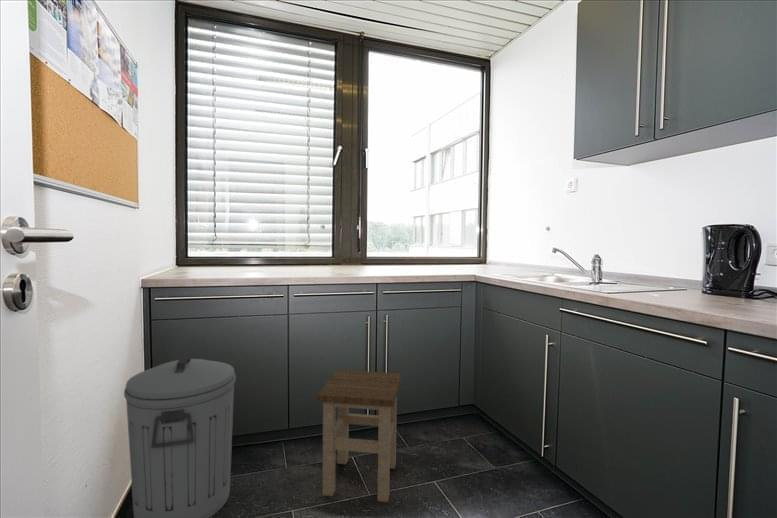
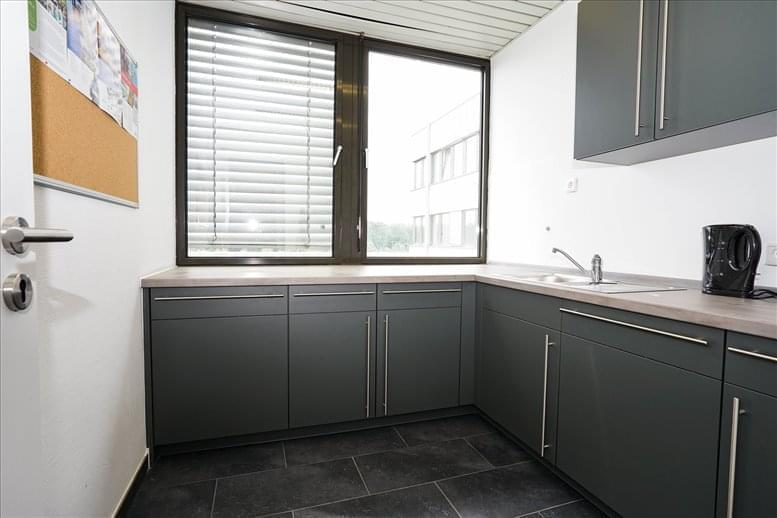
- stool [316,369,402,503]
- trash can [123,356,237,518]
